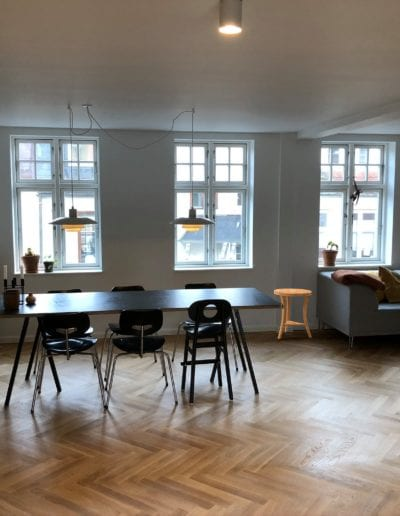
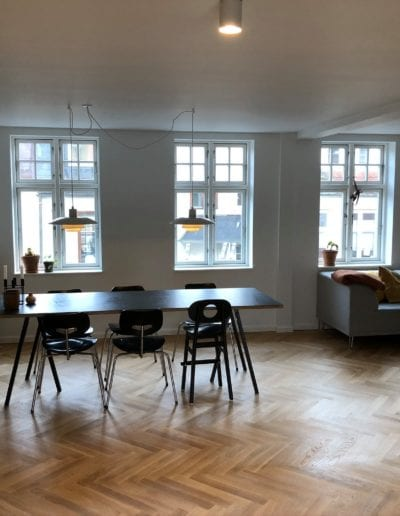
- side table [273,288,312,340]
